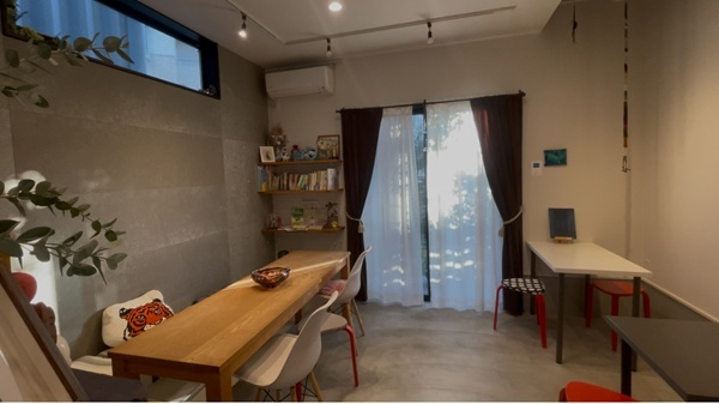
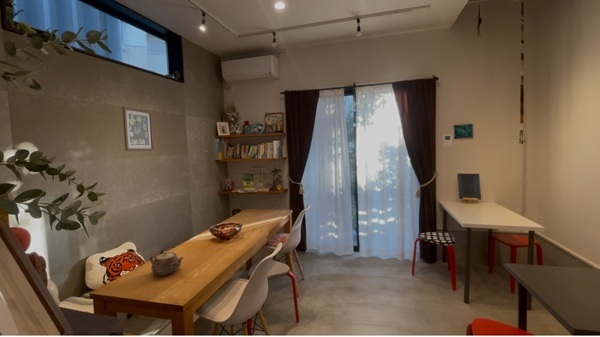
+ teapot [149,250,184,276]
+ wall art [122,106,155,152]
